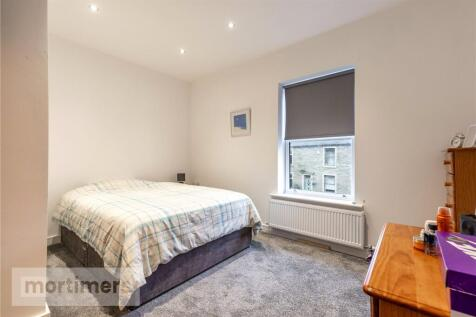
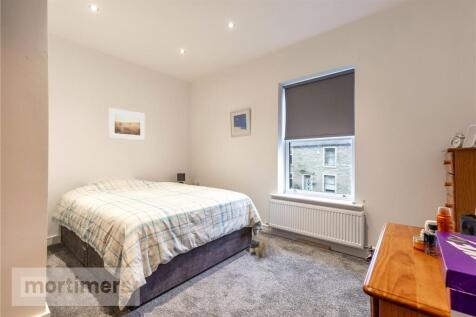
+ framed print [108,107,146,141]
+ plush toy [245,238,268,260]
